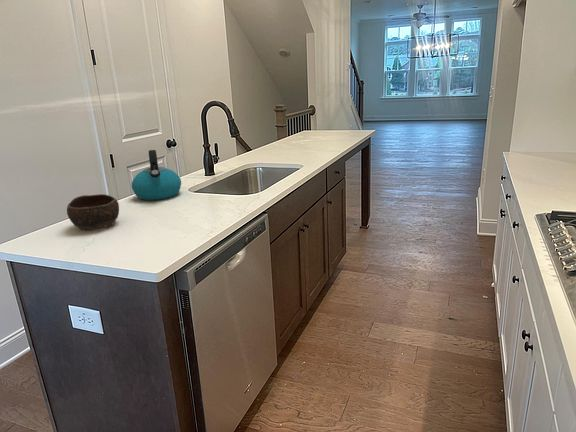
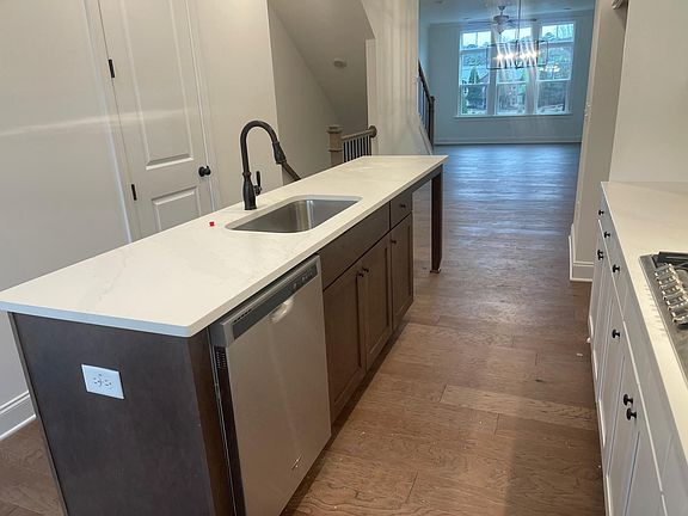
- kettle [131,149,182,201]
- bowl [66,193,120,231]
